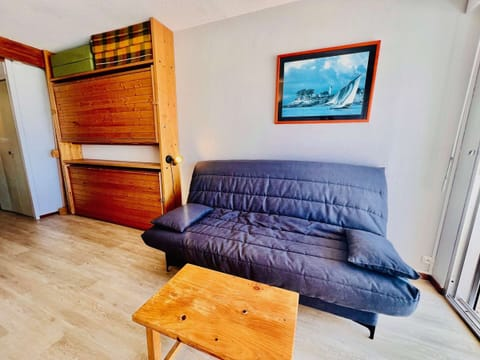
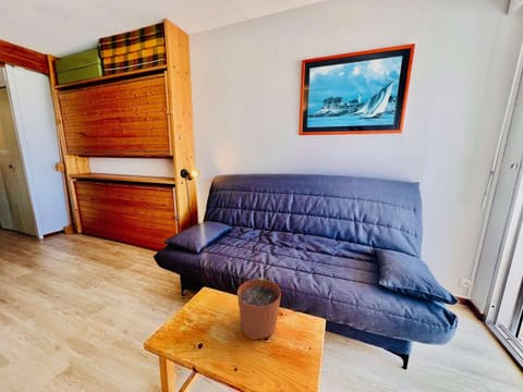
+ plant pot [236,277,282,342]
